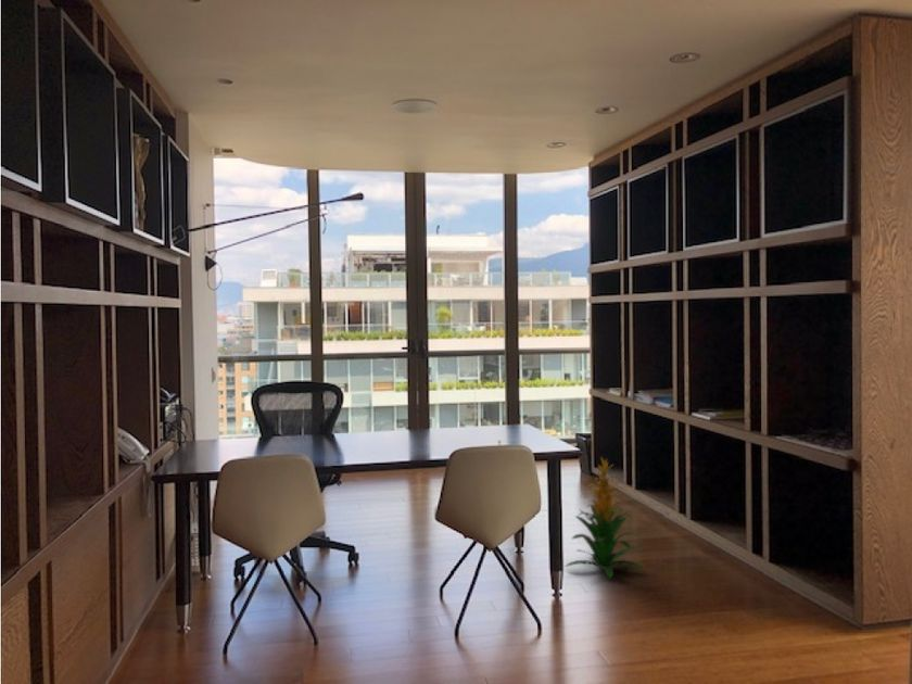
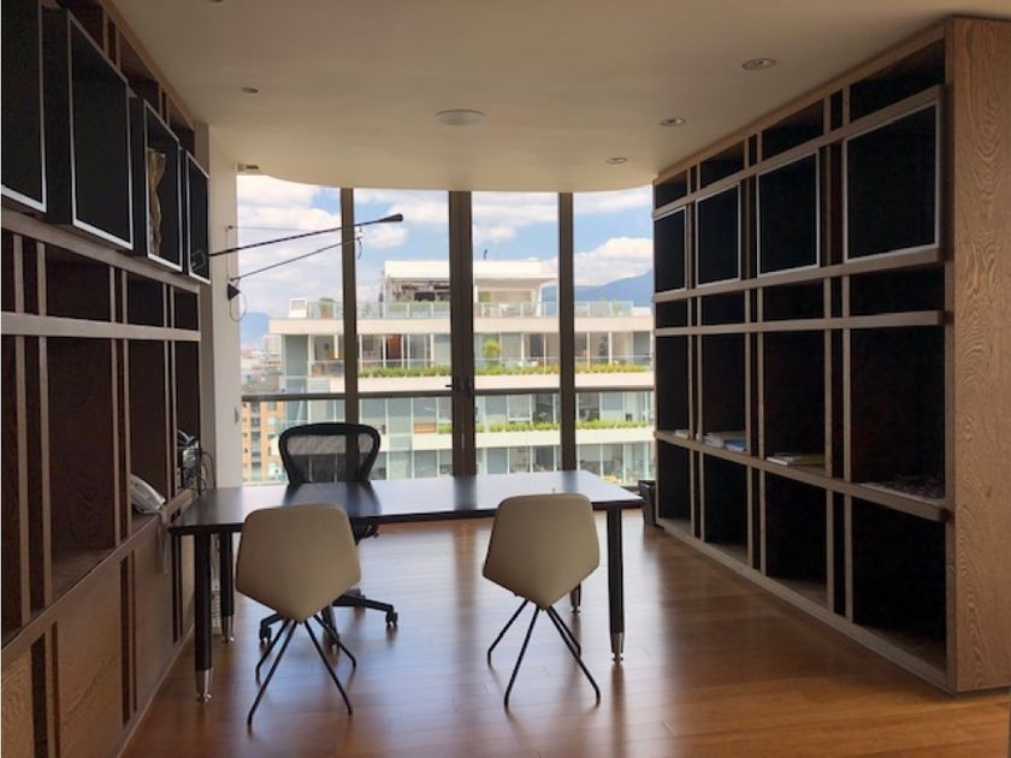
- indoor plant [565,456,645,579]
